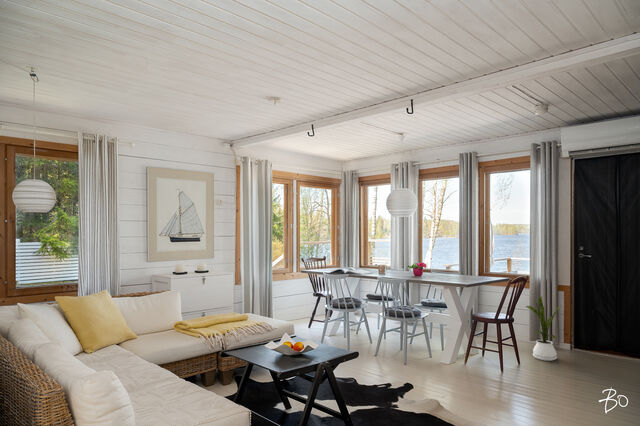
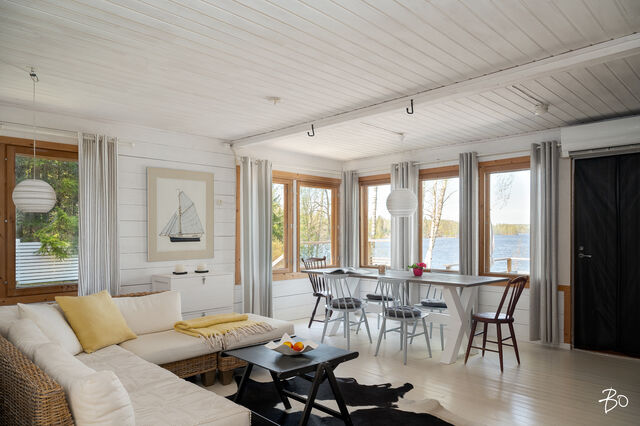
- house plant [525,295,561,362]
